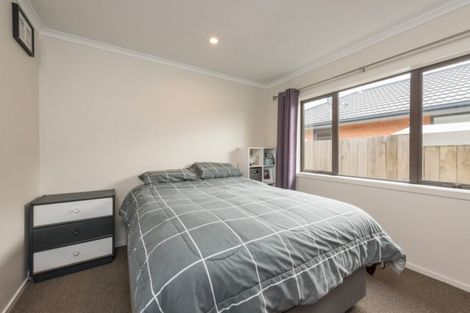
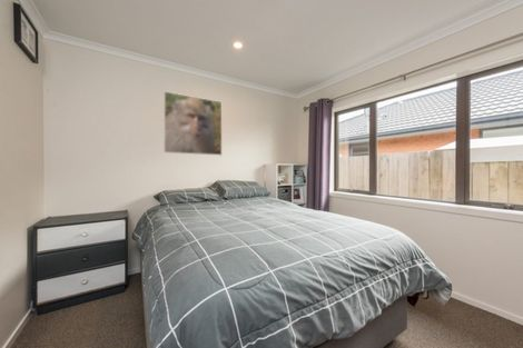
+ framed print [162,90,223,157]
